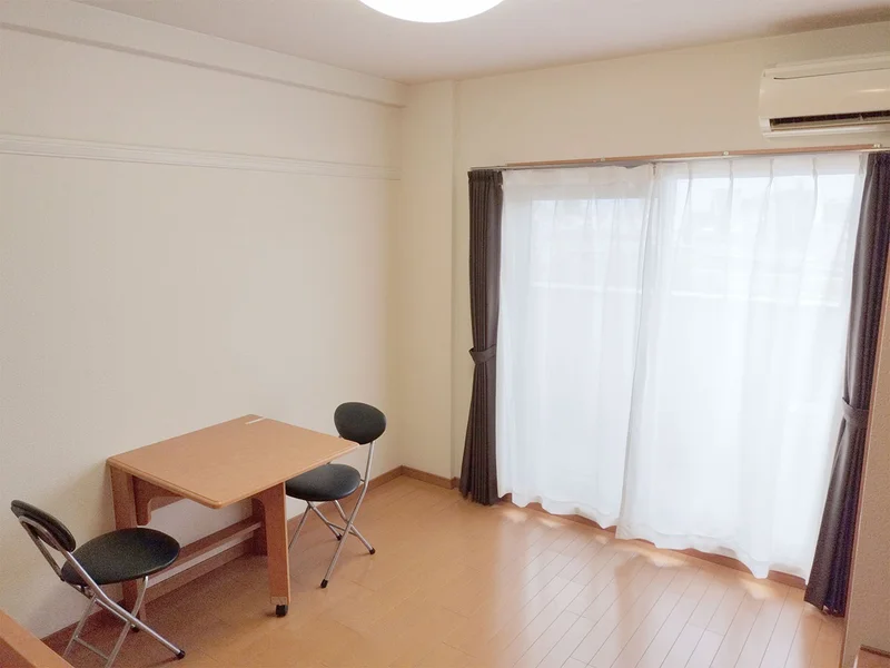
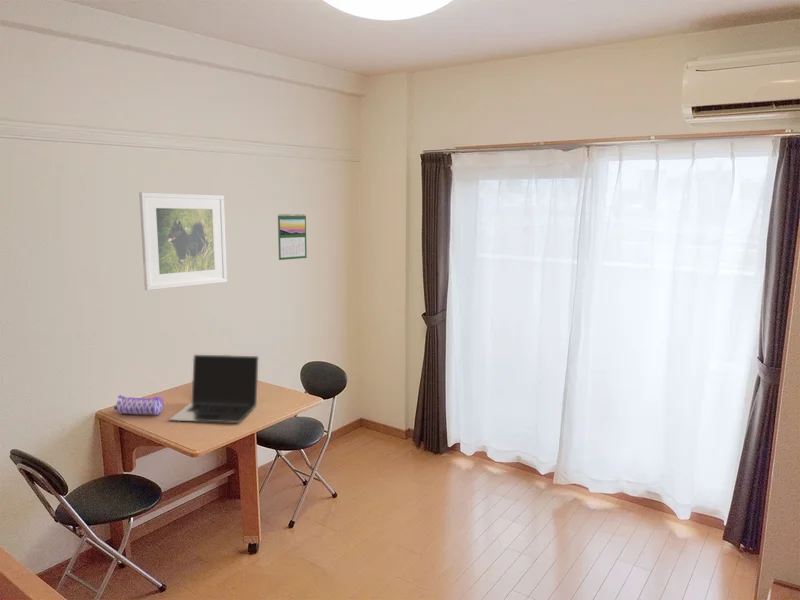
+ pencil case [113,394,164,416]
+ laptop [168,354,260,424]
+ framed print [138,191,228,291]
+ calendar [277,213,308,261]
